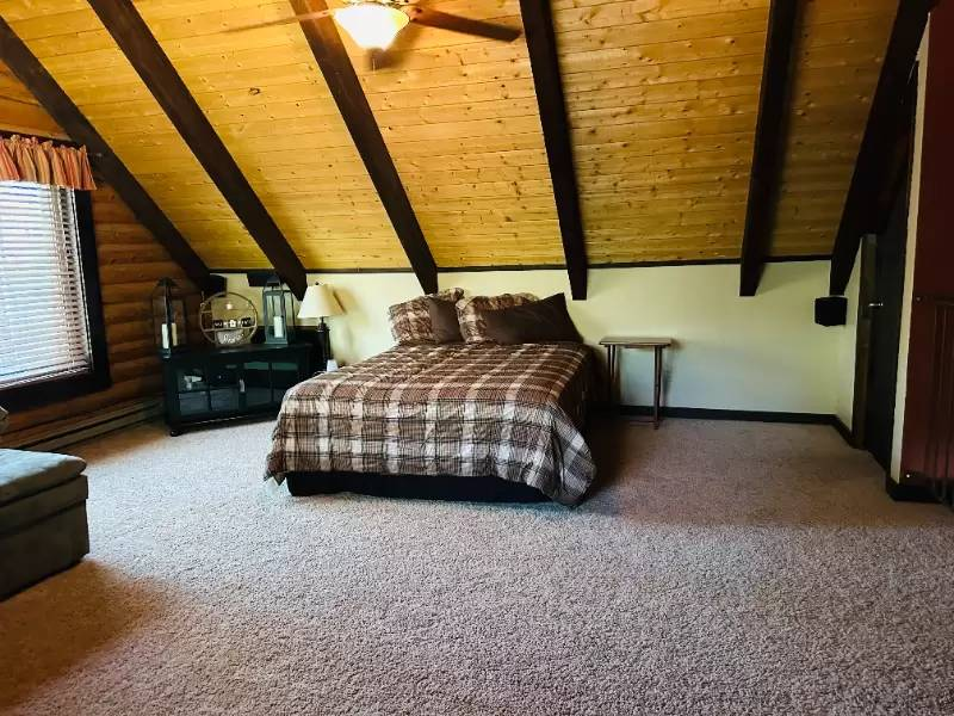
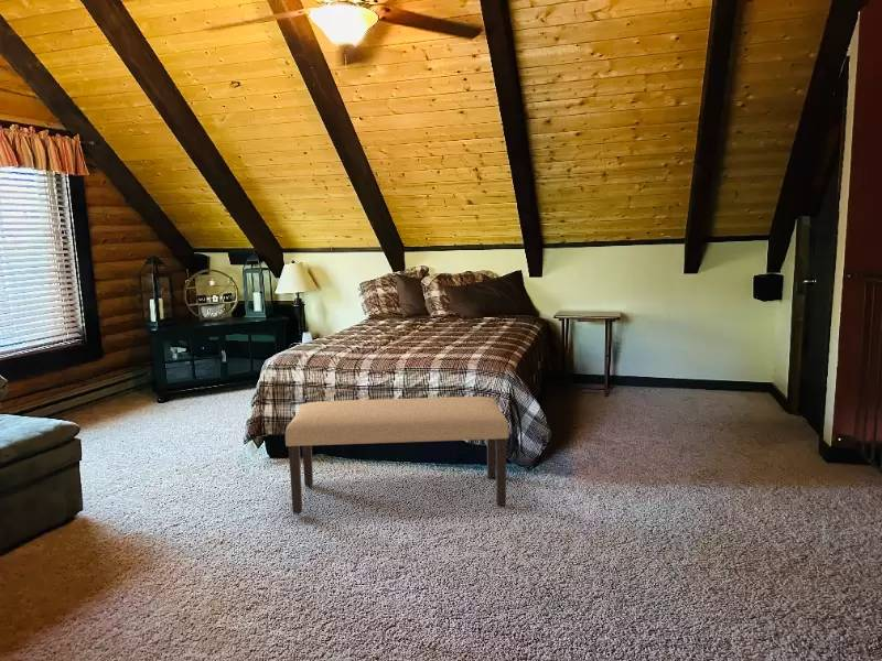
+ bench [284,395,509,516]
